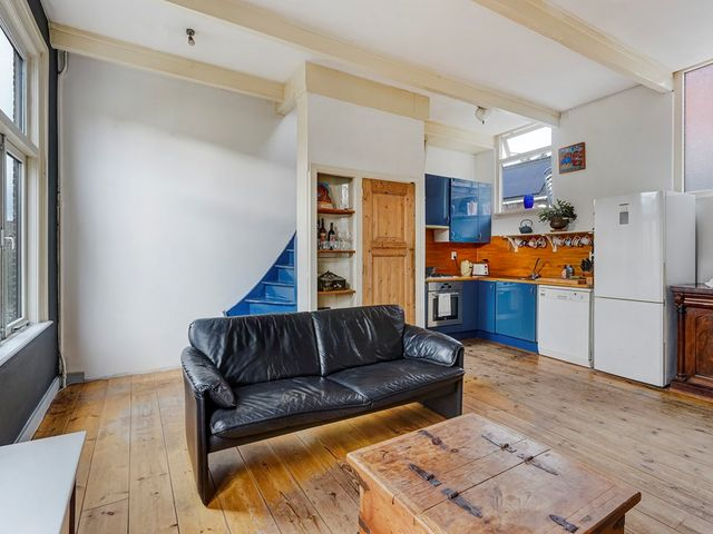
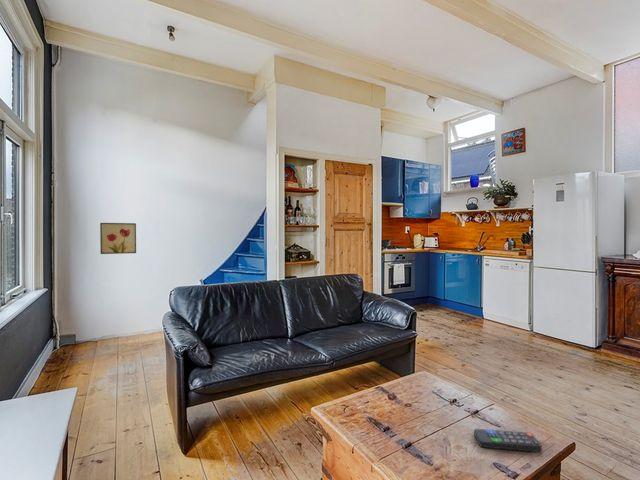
+ remote control [473,428,543,453]
+ wall art [99,222,137,255]
